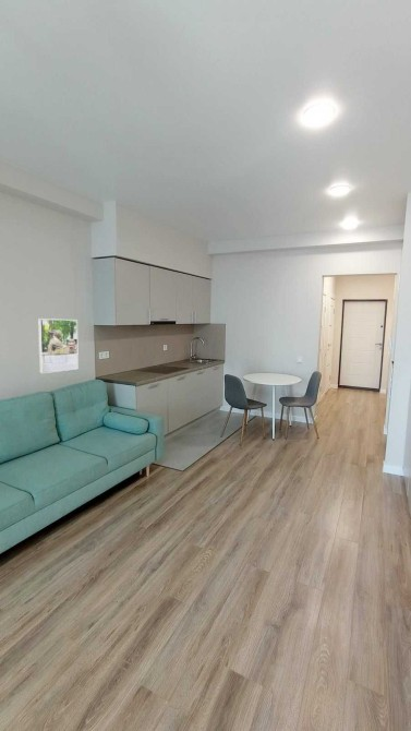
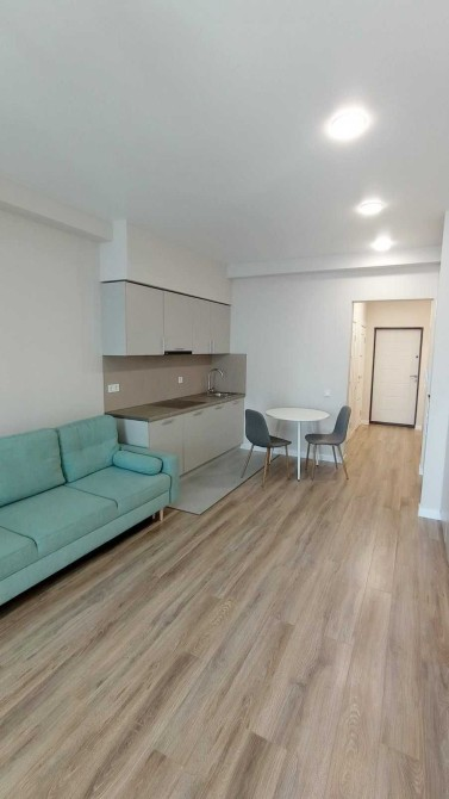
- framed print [37,317,80,374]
